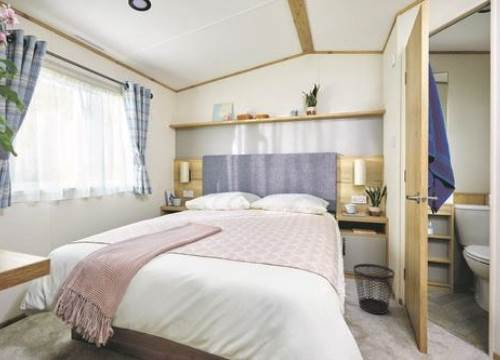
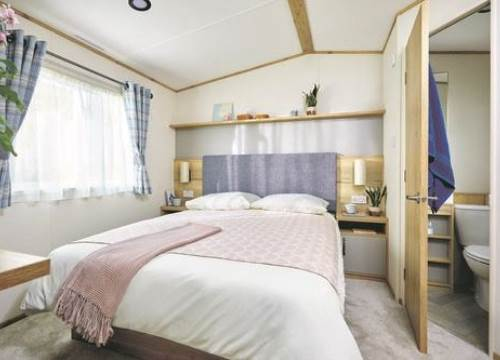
- wastebasket [352,263,396,315]
